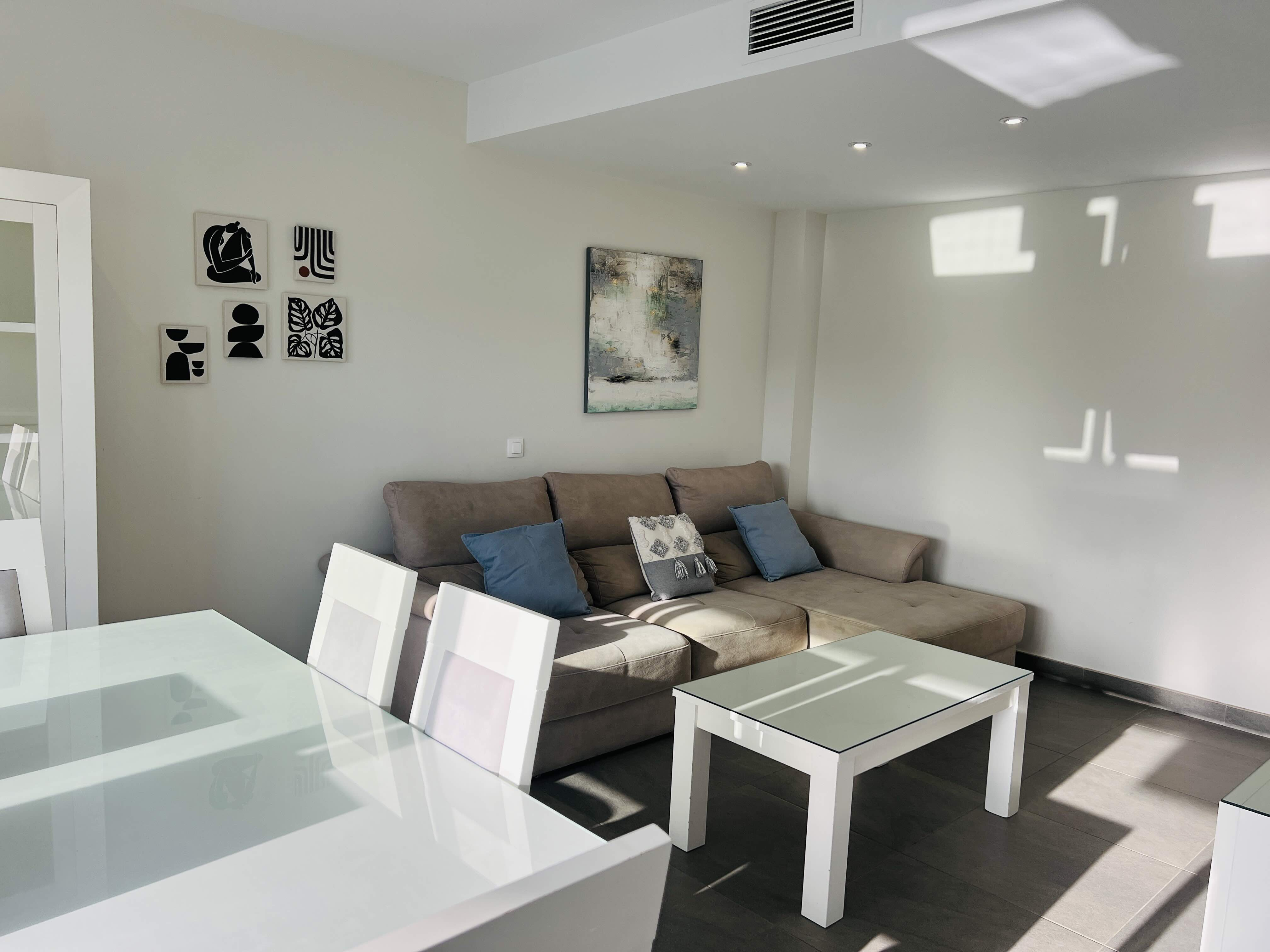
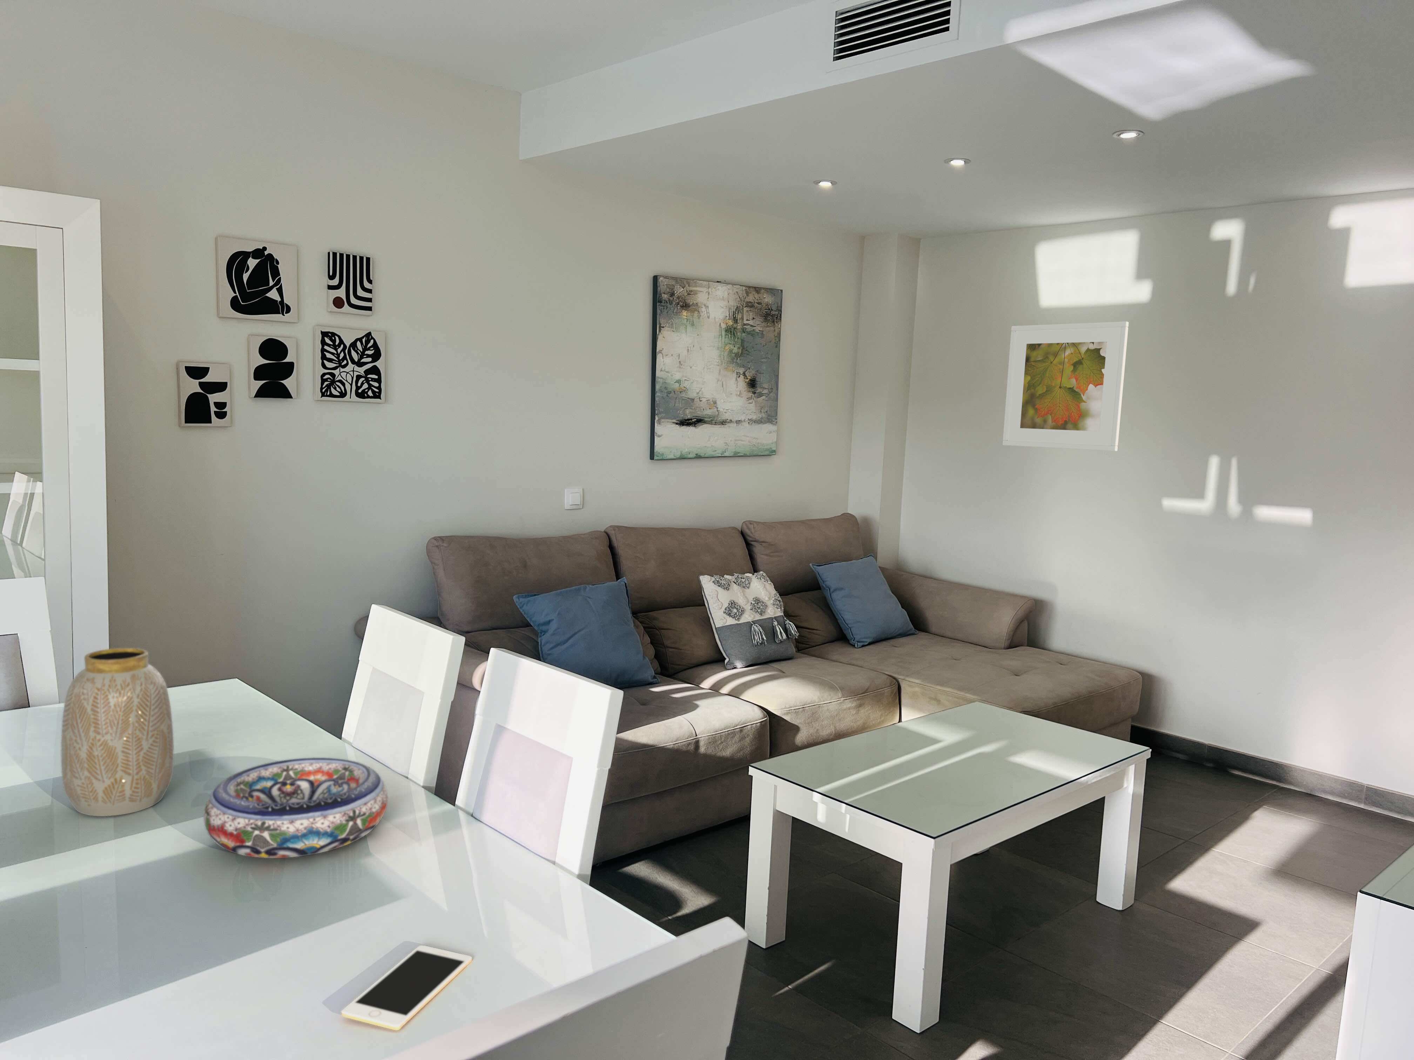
+ cell phone [341,945,472,1031]
+ vase [60,647,175,817]
+ bowl [204,757,389,858]
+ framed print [1002,321,1129,452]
